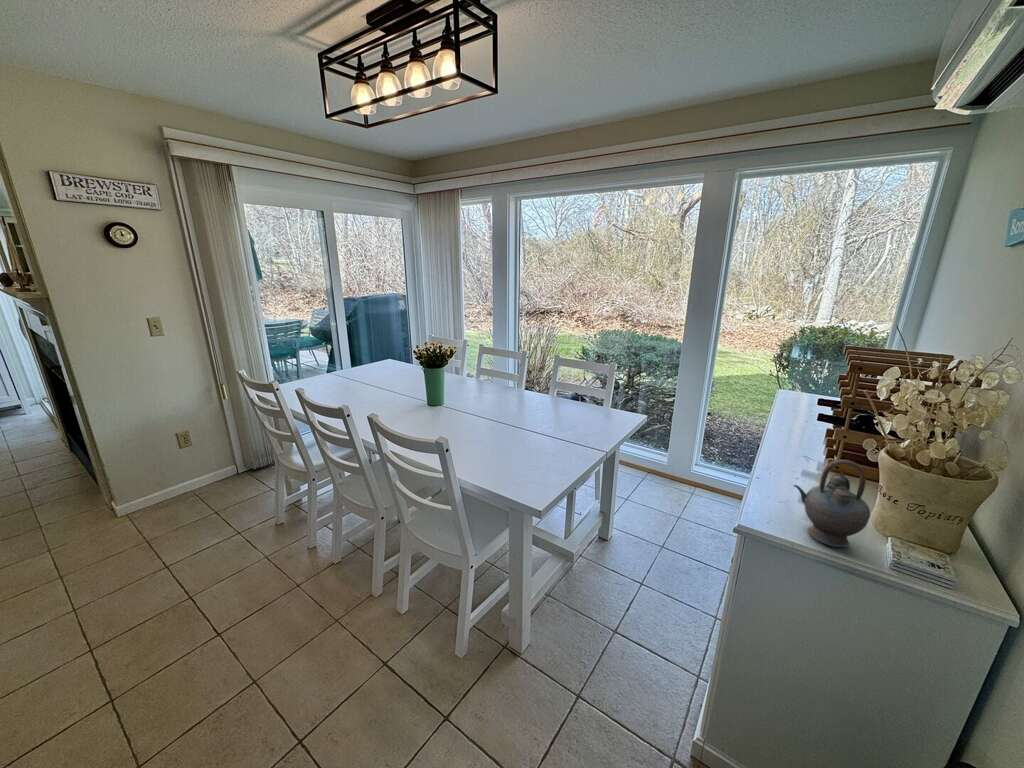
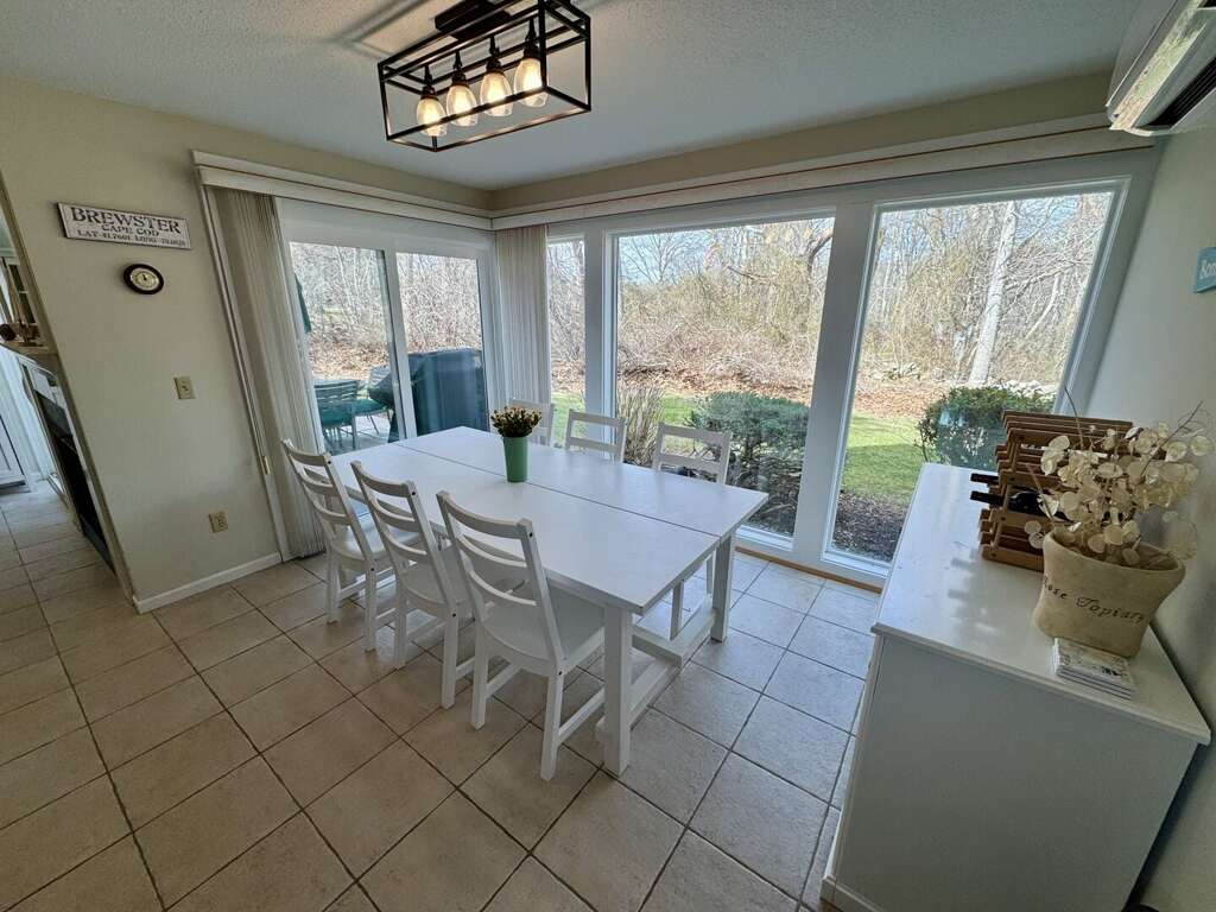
- teapot [793,459,871,548]
